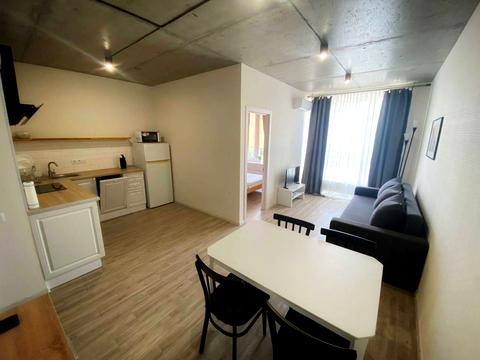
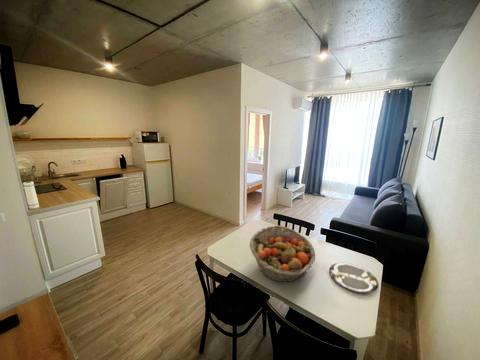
+ plate [328,262,379,294]
+ fruit basket [249,224,316,283]
